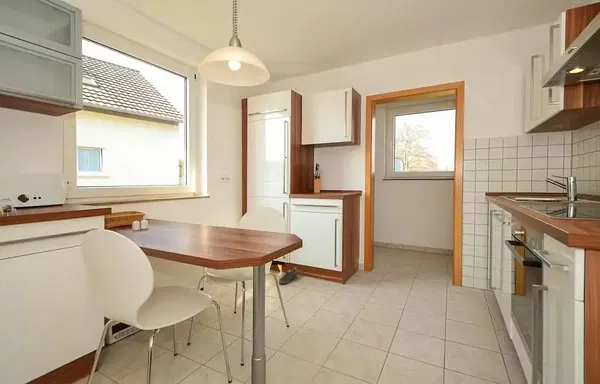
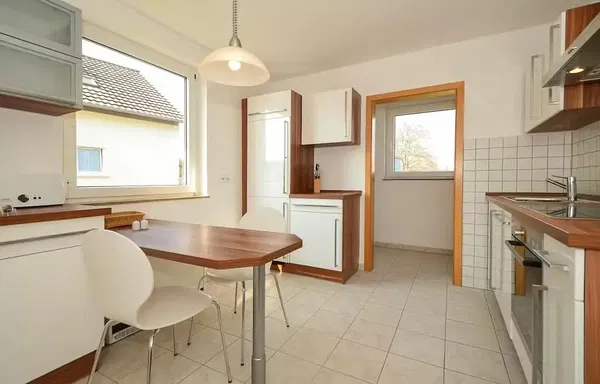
- sneaker [278,266,298,285]
